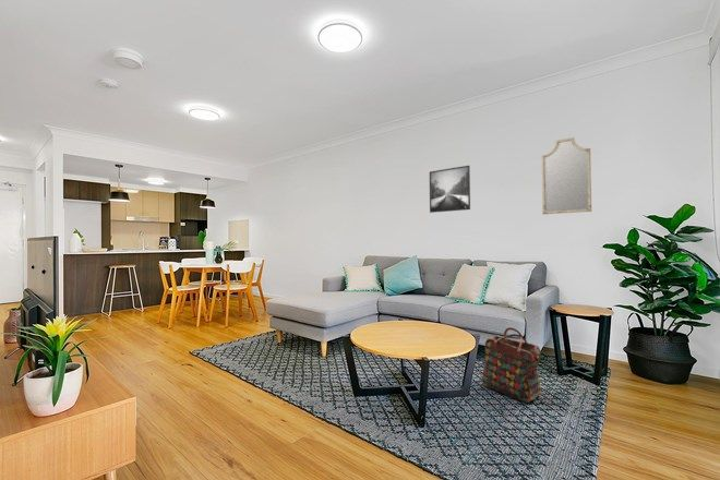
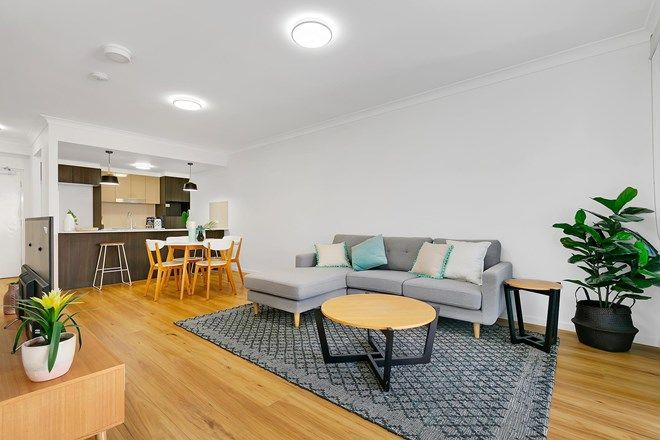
- home mirror [541,136,592,215]
- backpack [481,326,542,404]
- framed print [429,165,471,214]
